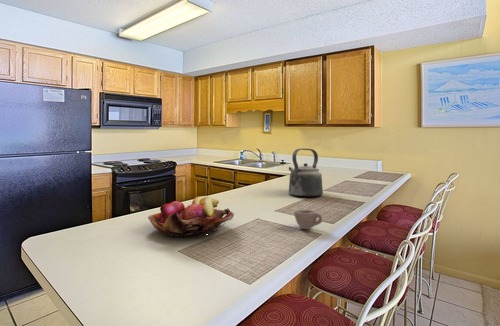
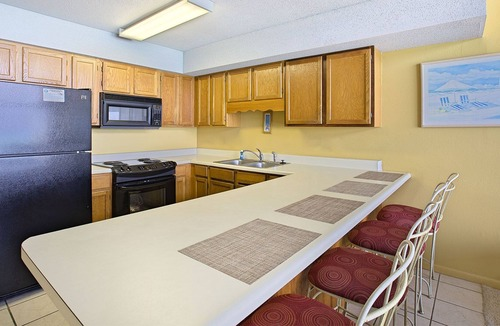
- kettle [288,147,324,197]
- fruit basket [147,195,235,237]
- cup [293,209,324,230]
